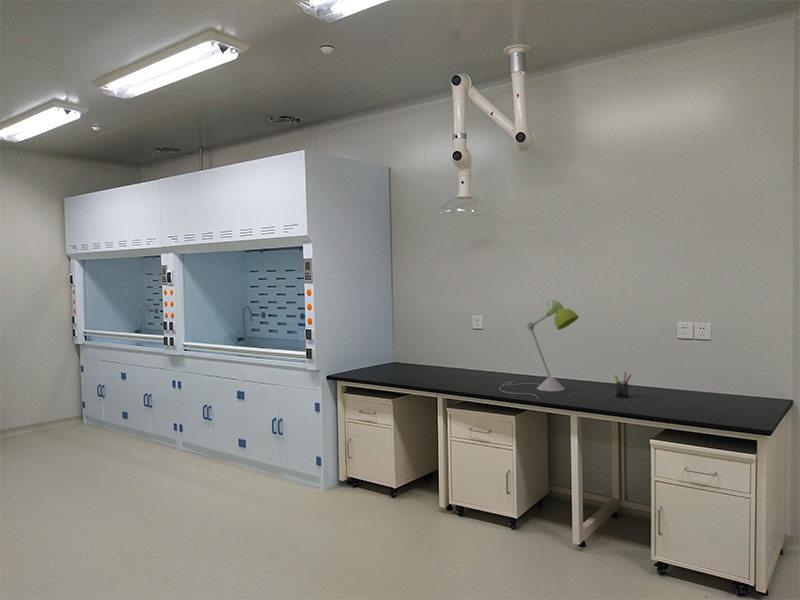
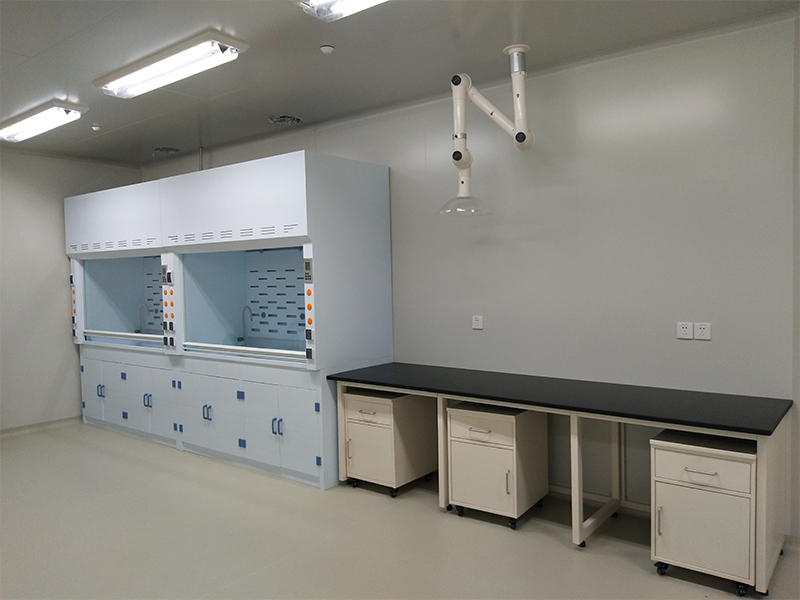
- desk lamp [498,298,580,401]
- pen holder [613,371,632,398]
